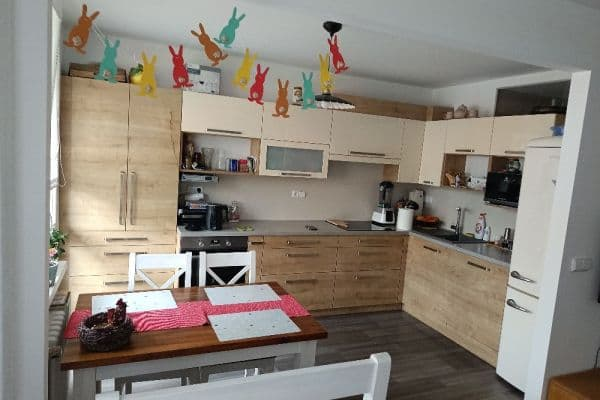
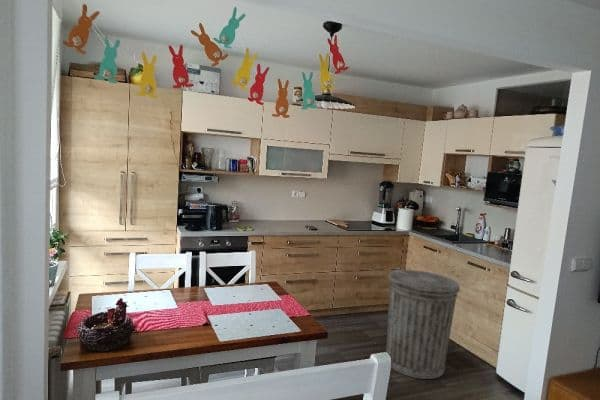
+ trash can [385,268,461,380]
